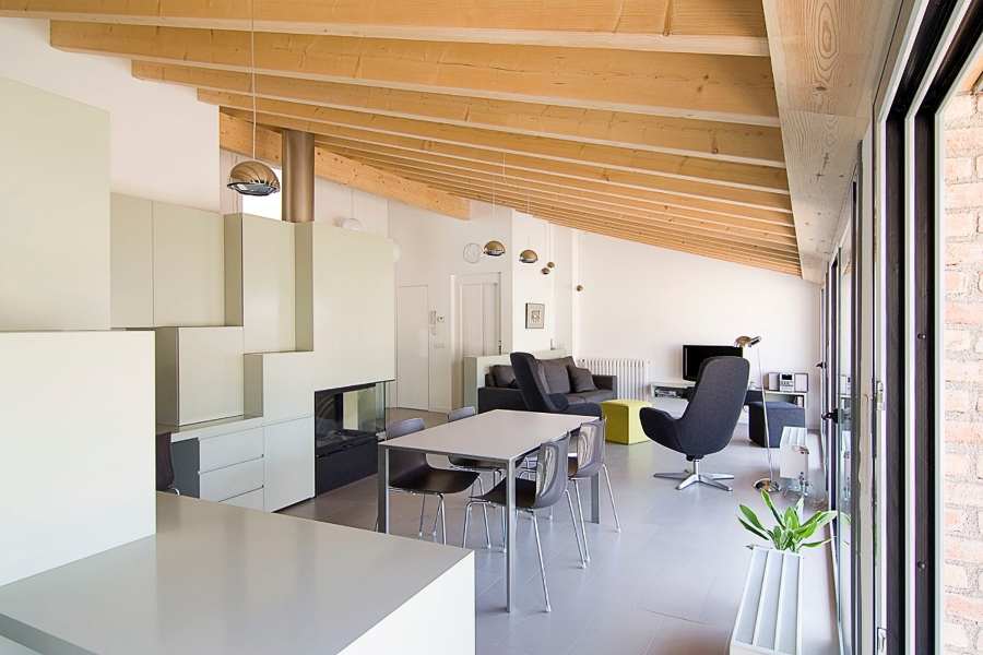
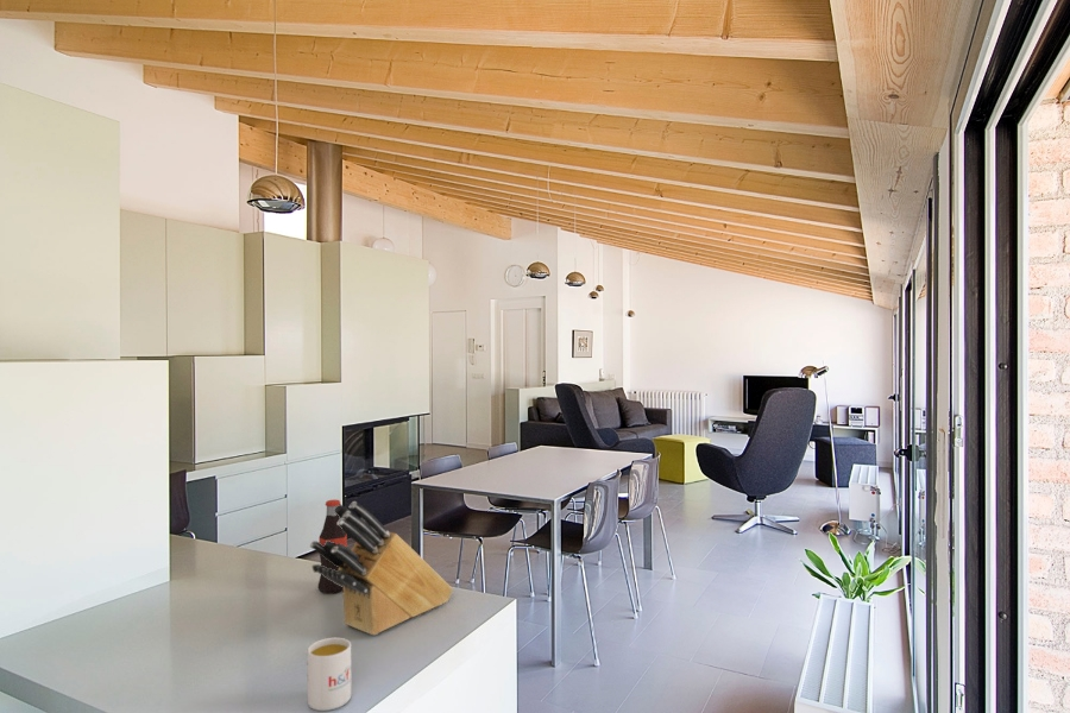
+ knife block [309,500,454,636]
+ bottle [316,499,348,594]
+ mug [307,637,352,712]
